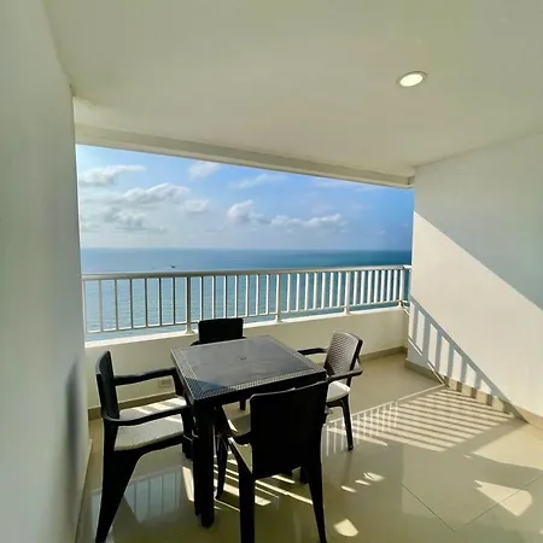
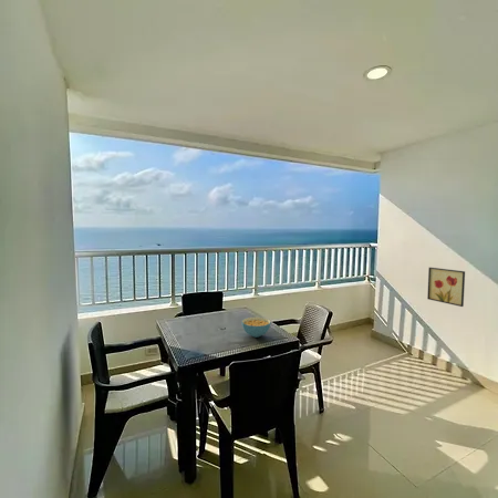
+ cereal bowl [240,317,272,339]
+ wall art [426,267,466,308]
